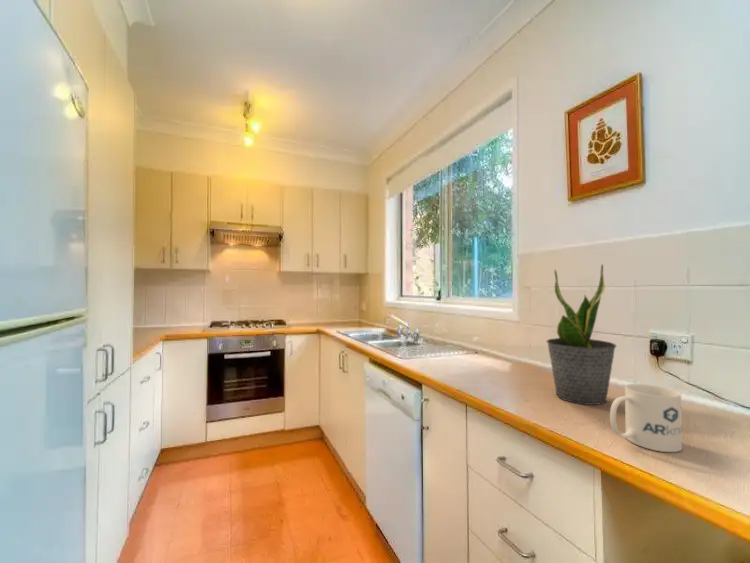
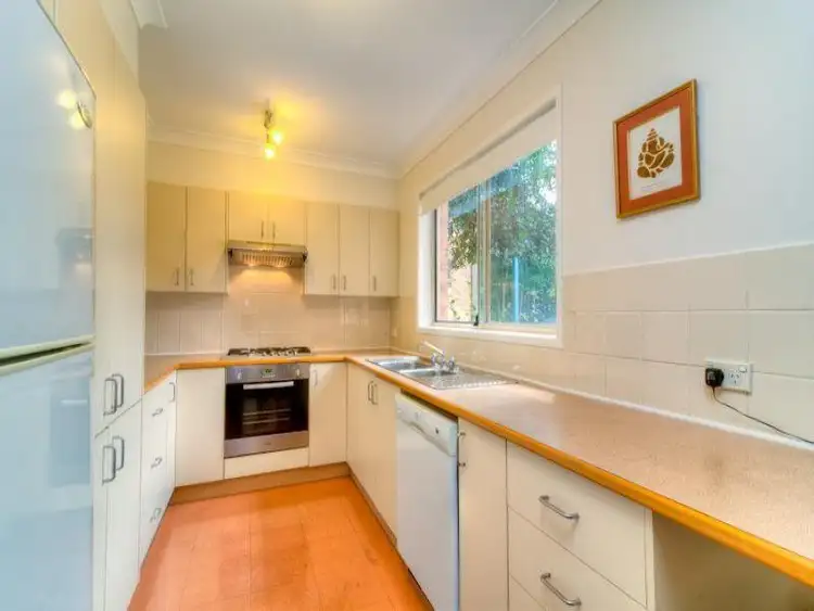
- potted plant [545,263,617,406]
- mug [609,383,683,453]
